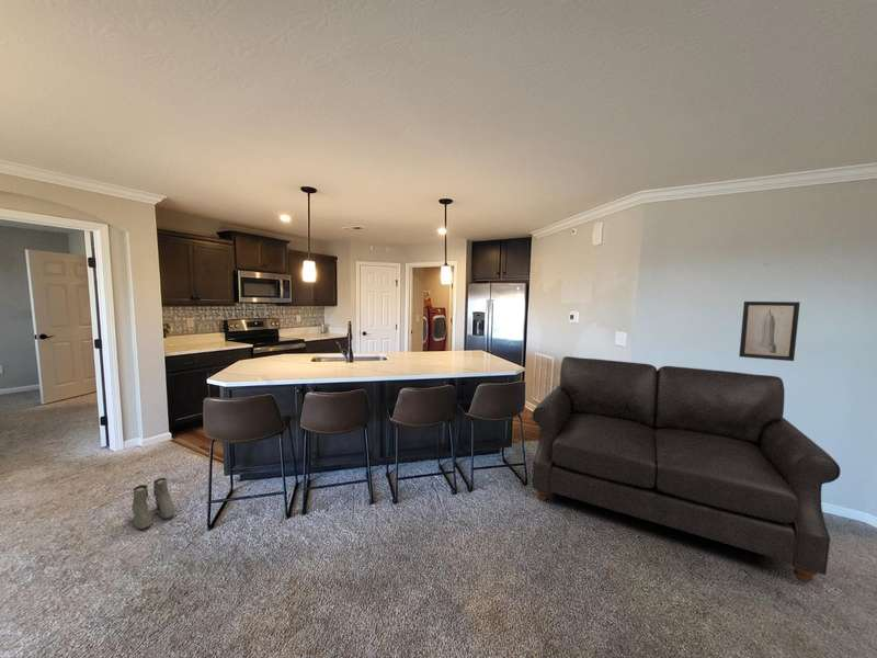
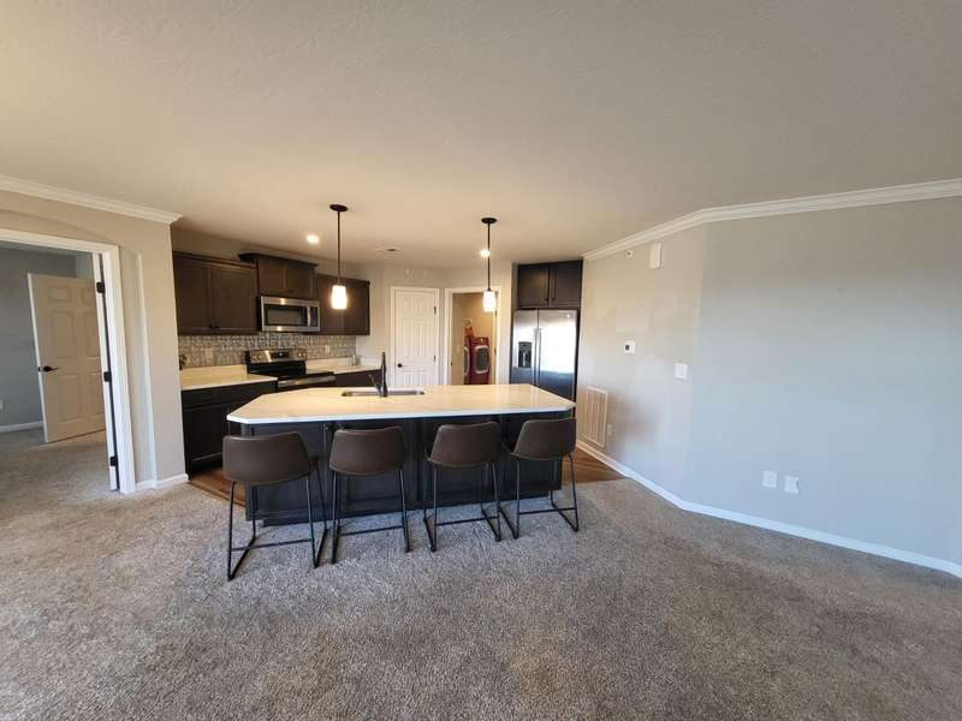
- boots [130,477,175,531]
- wall art [738,300,801,362]
- sofa [532,355,841,585]
